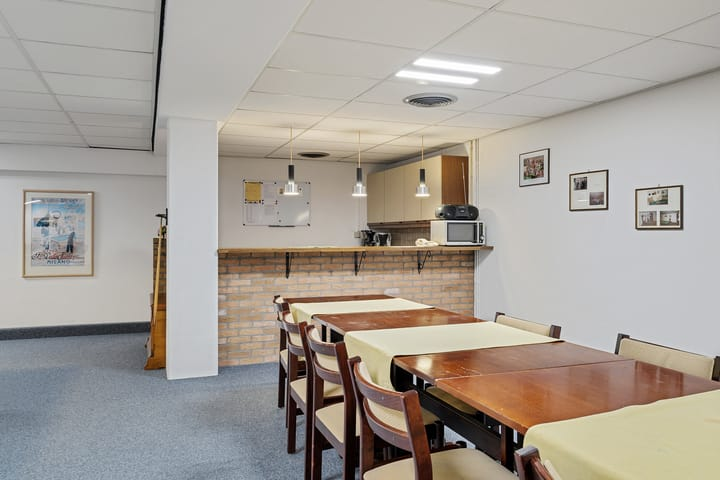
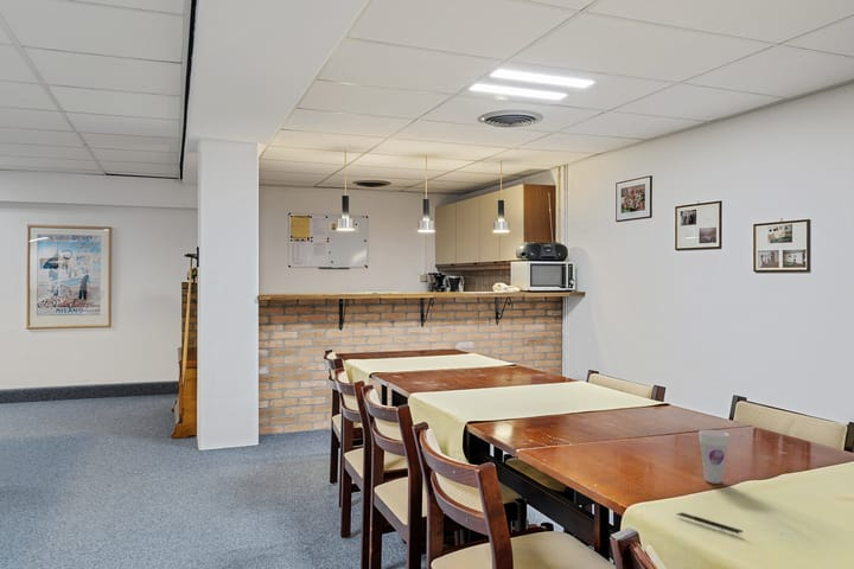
+ cup [697,429,729,485]
+ pen [675,511,744,535]
